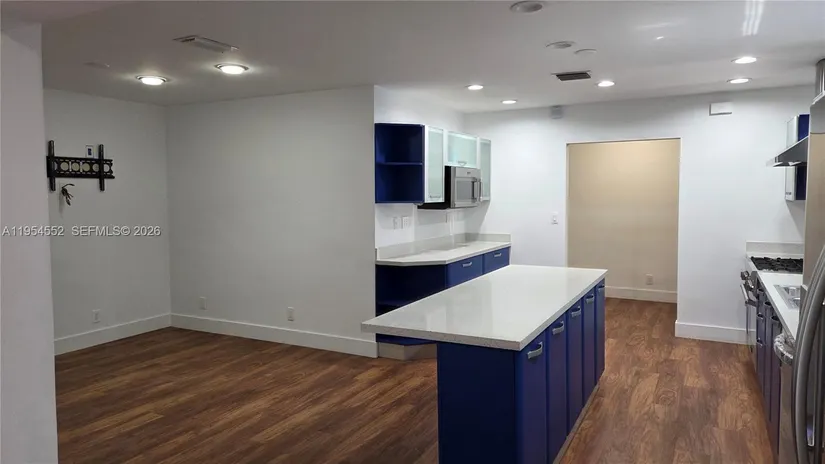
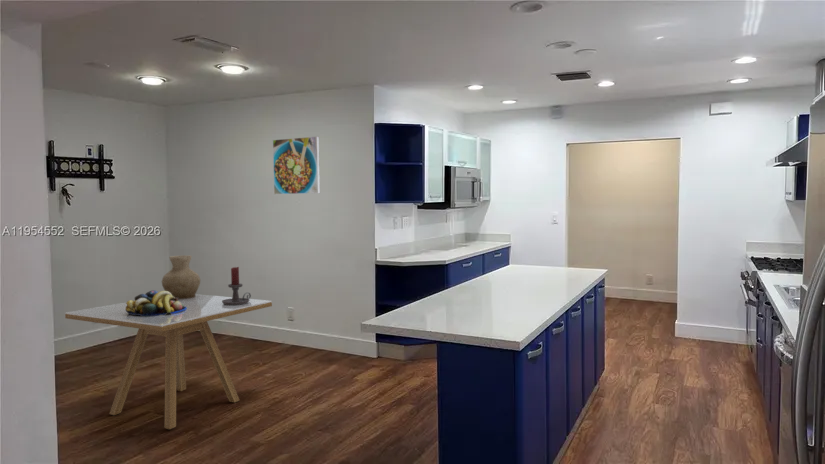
+ vase [161,255,201,299]
+ fruit bowl [126,289,187,317]
+ dining table [64,293,273,430]
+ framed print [272,135,321,195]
+ candle holder [222,266,252,305]
